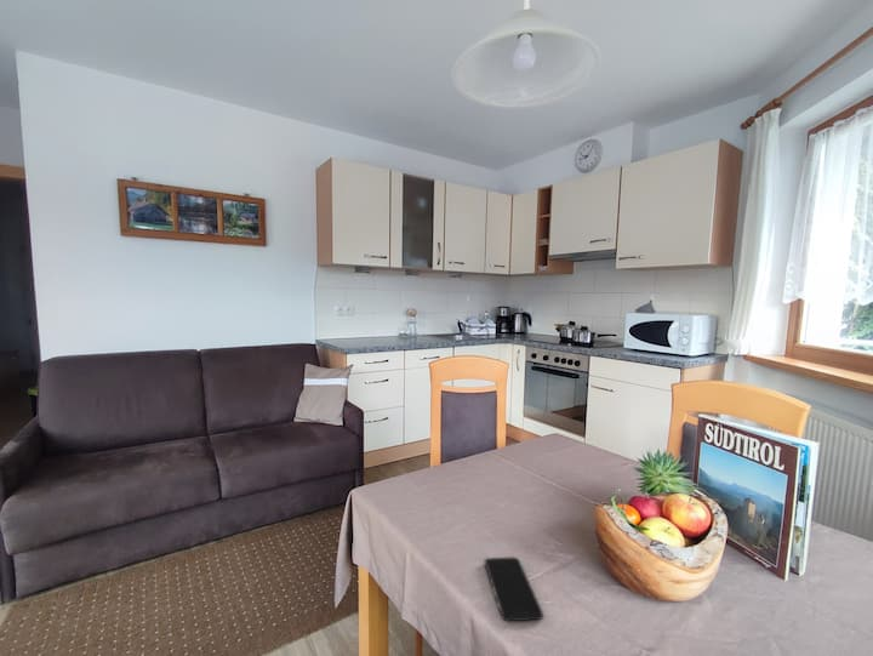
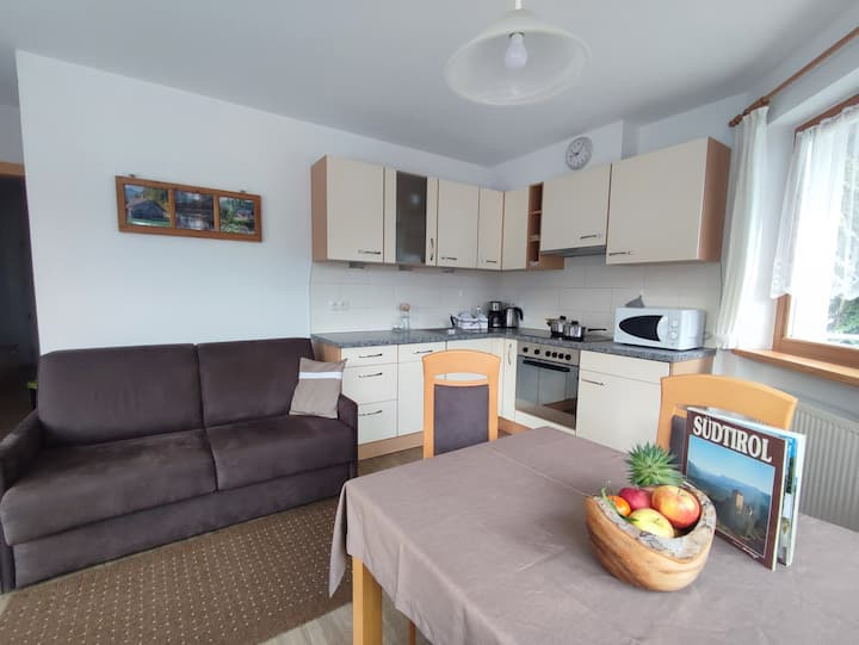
- smartphone [484,557,544,622]
